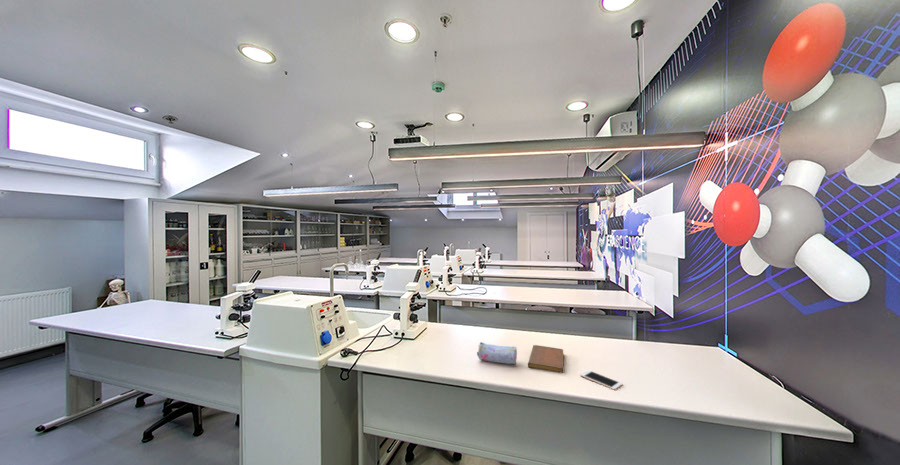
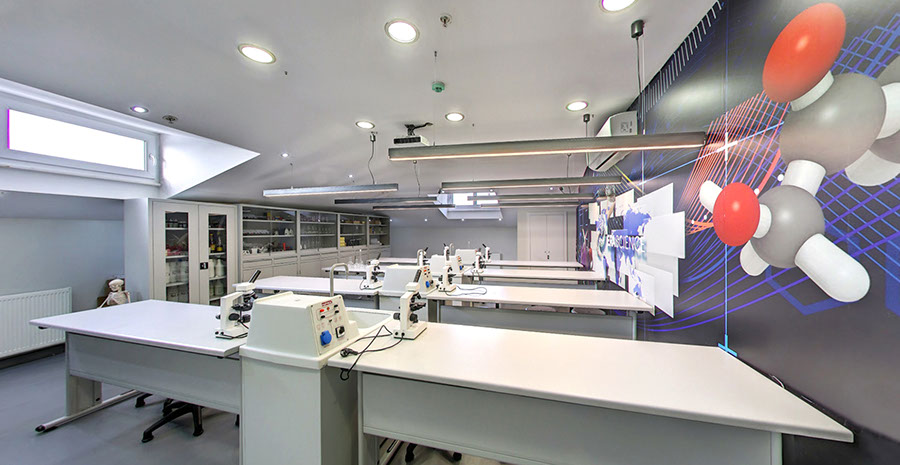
- notebook [527,344,564,374]
- cell phone [579,369,623,391]
- pencil case [476,341,518,365]
